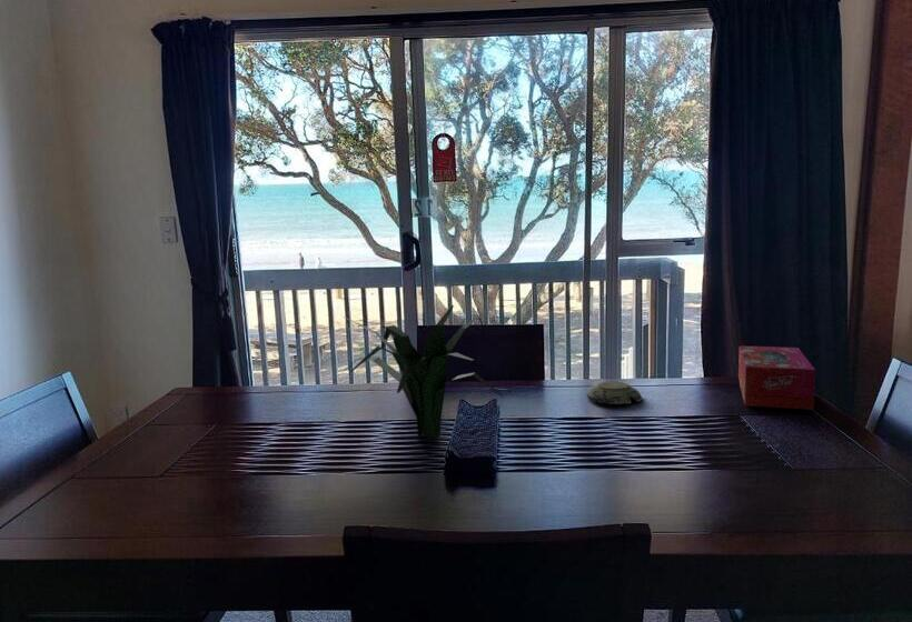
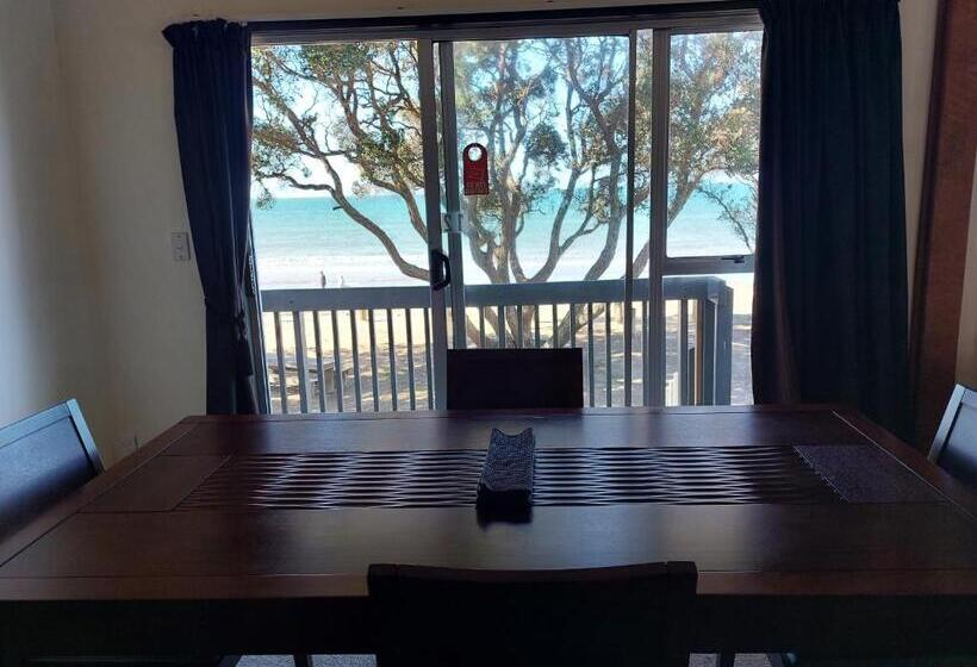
- tissue box [737,344,816,411]
- decorative bowl [585,381,643,405]
- plant [329,304,504,440]
